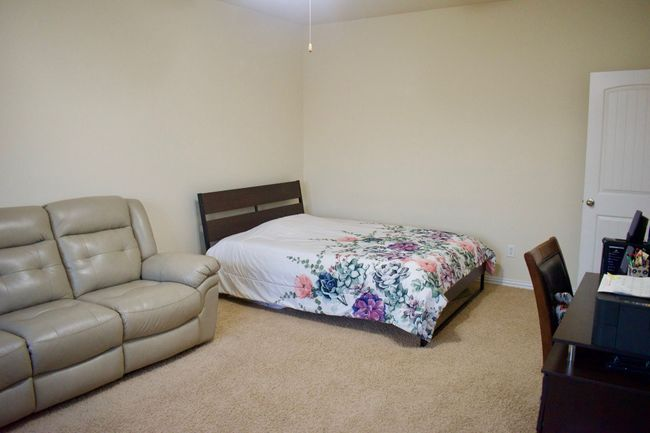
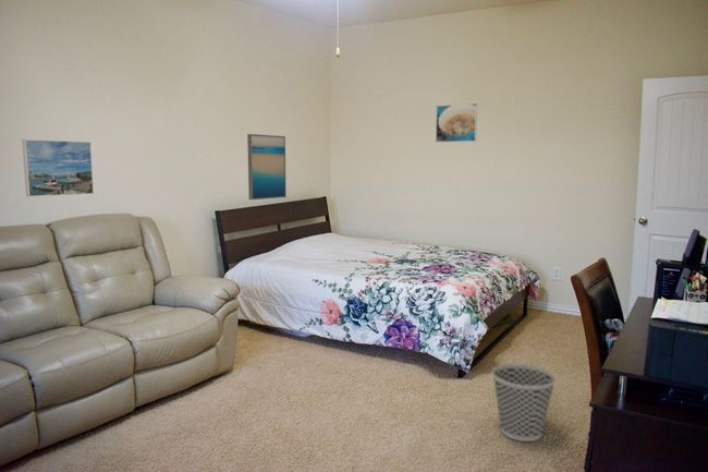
+ wall art [246,133,288,201]
+ wastebasket [491,363,558,443]
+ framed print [22,138,95,197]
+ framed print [435,102,478,143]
